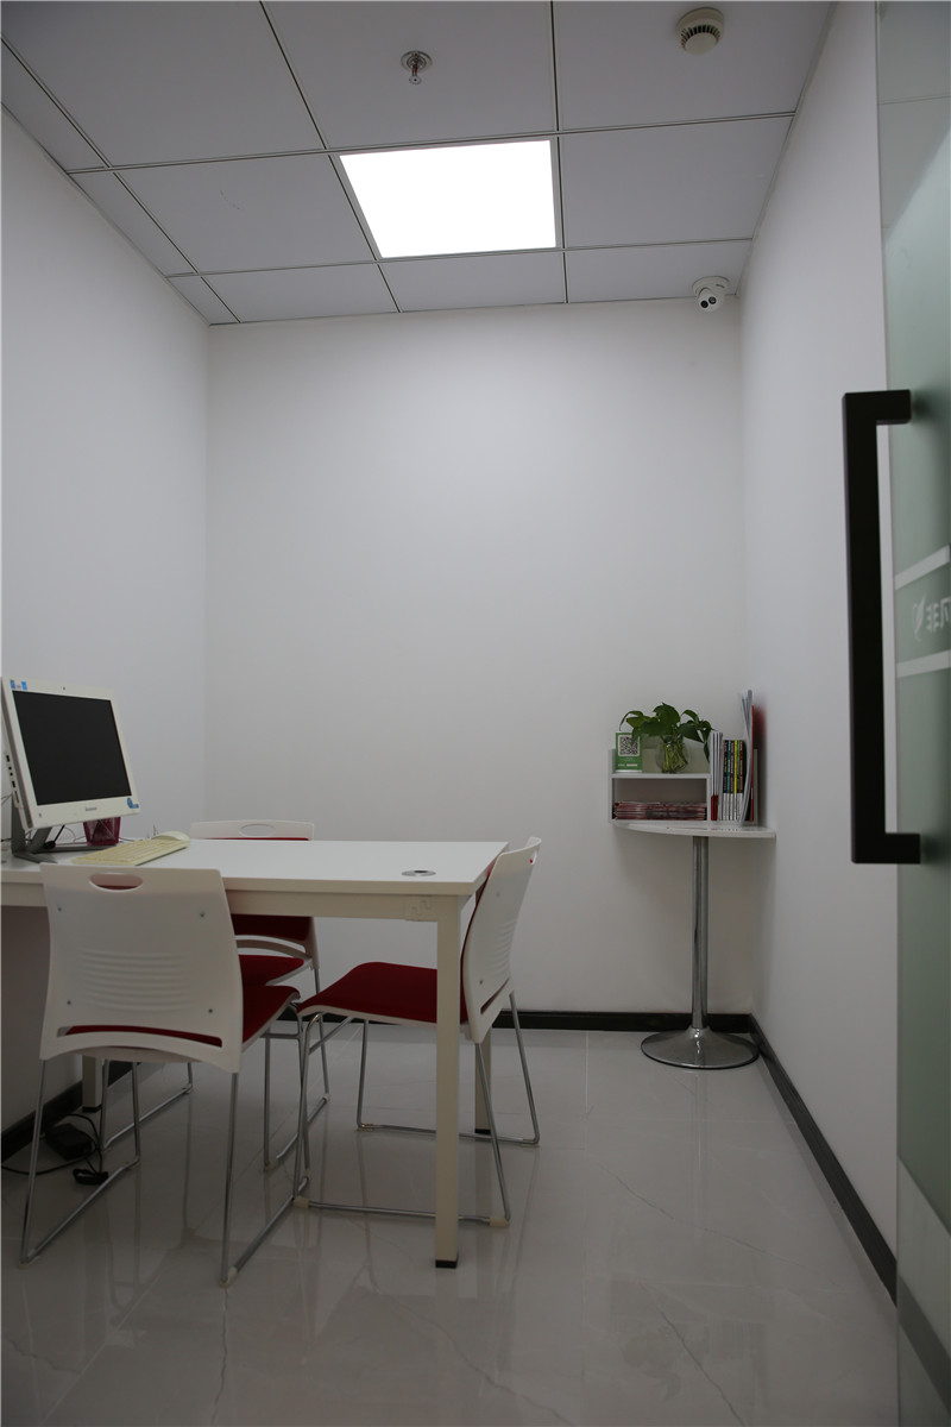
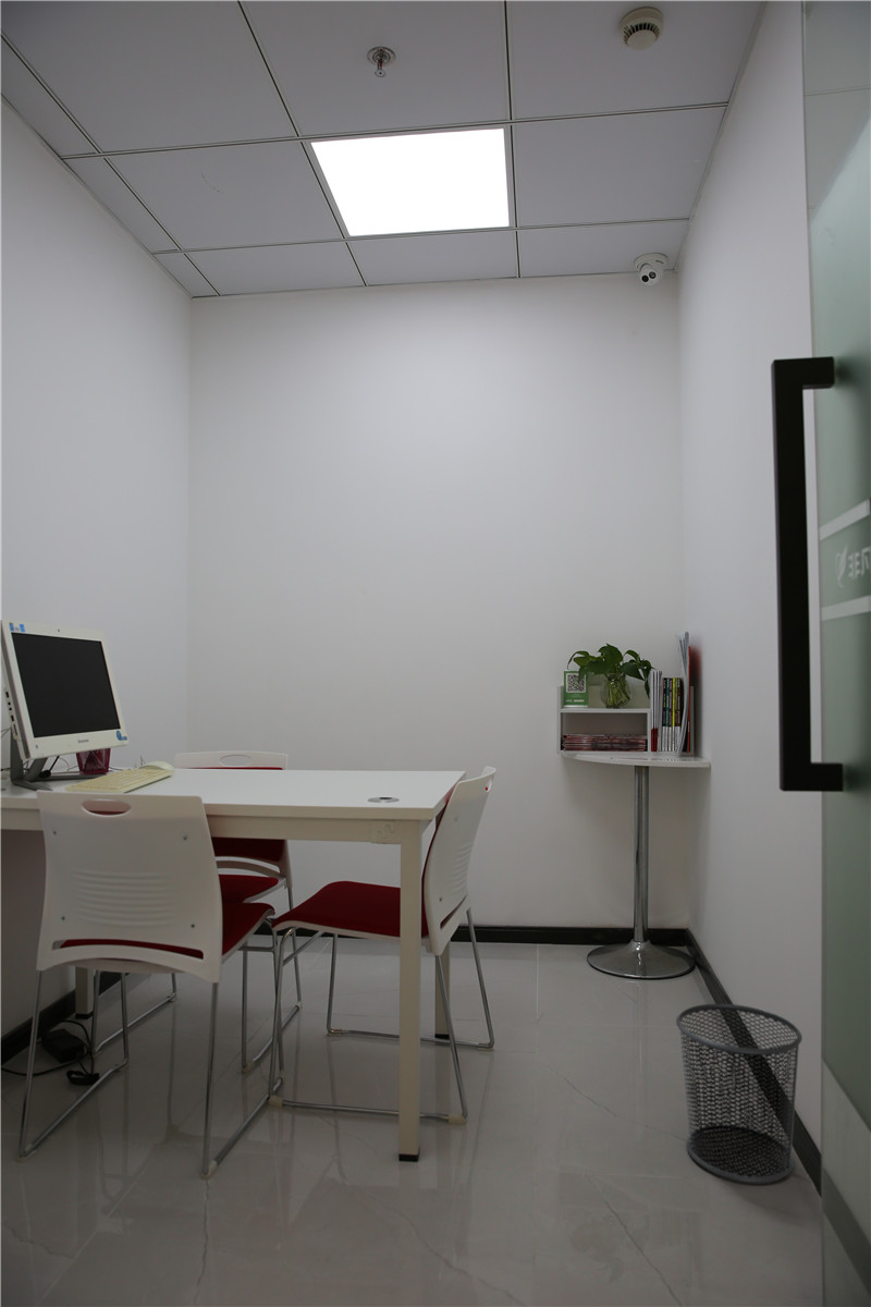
+ waste bin [675,1003,803,1184]
